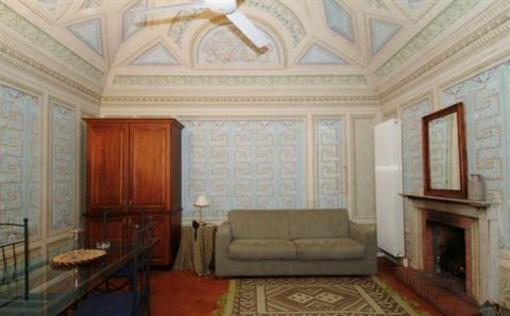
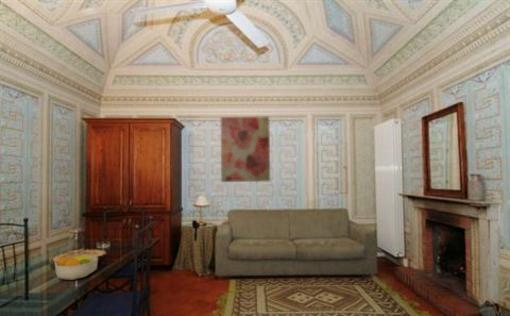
+ fruit bowl [54,253,99,281]
+ wall art [220,116,271,183]
